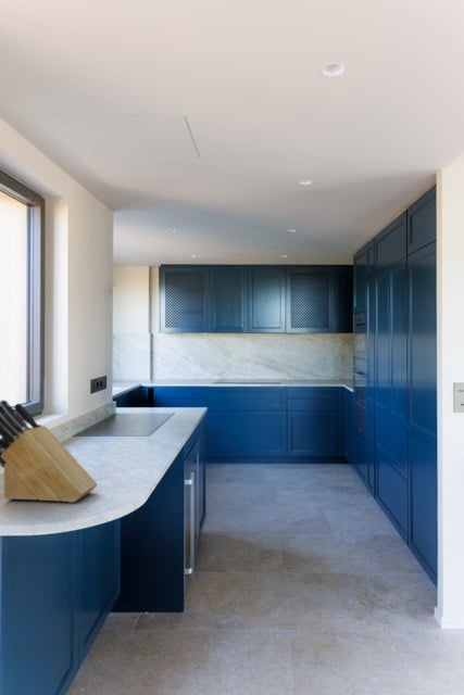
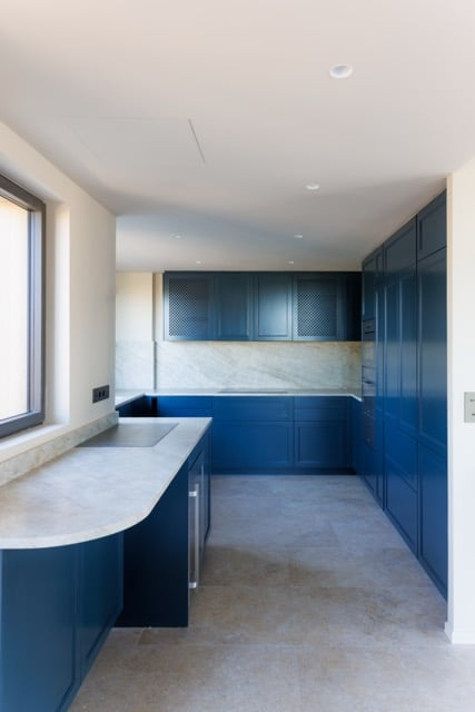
- knife block [0,399,99,504]
